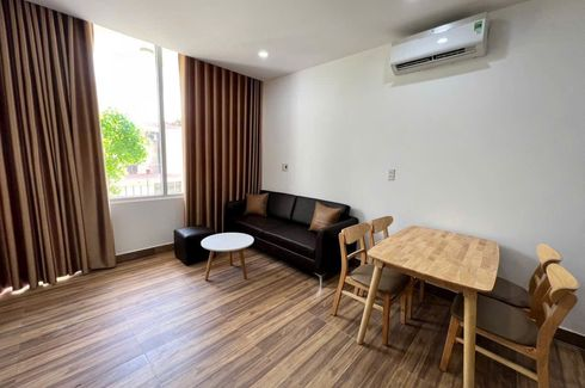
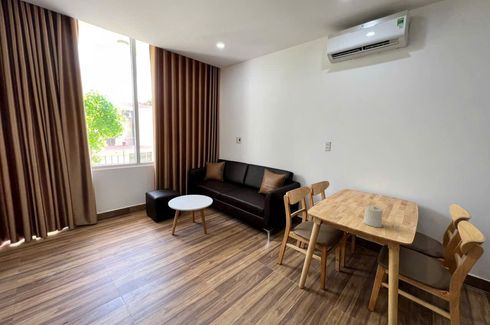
+ candle [363,204,384,228]
